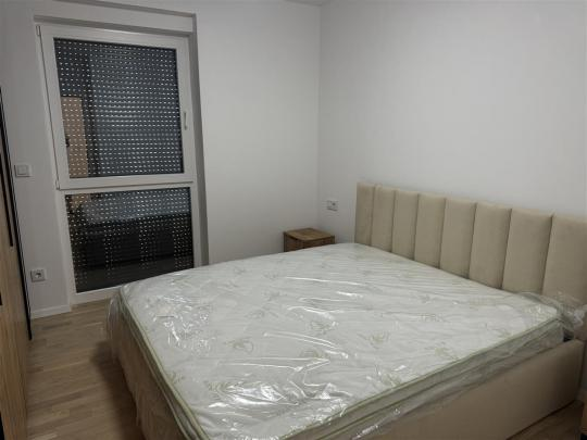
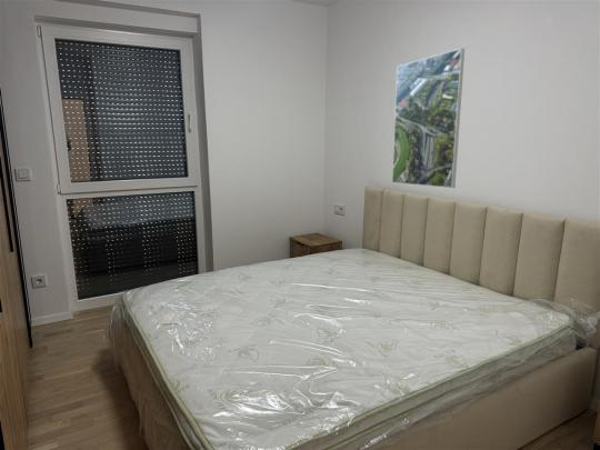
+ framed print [391,47,466,189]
